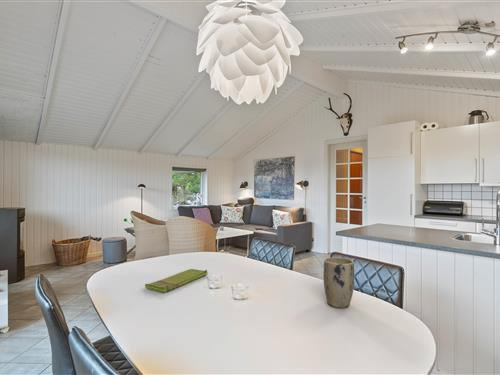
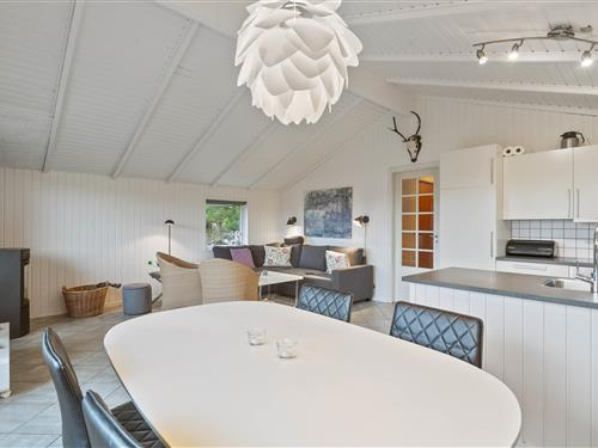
- plant pot [322,256,355,309]
- dish towel [144,268,209,293]
